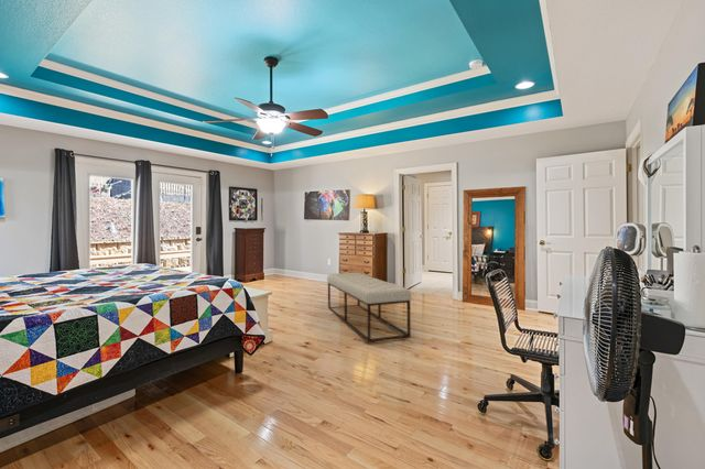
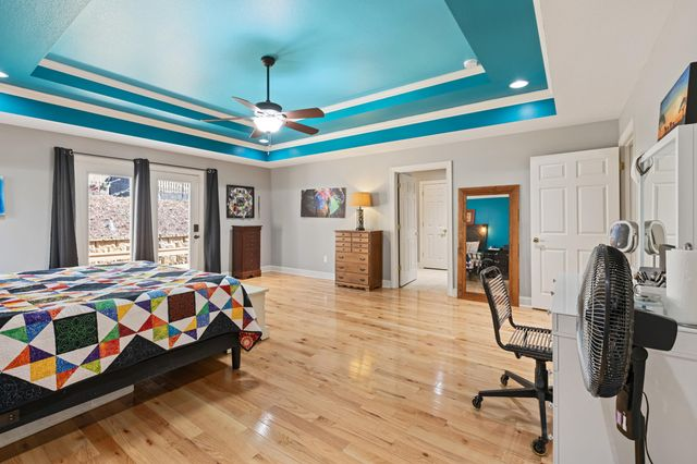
- bench [326,272,412,343]
